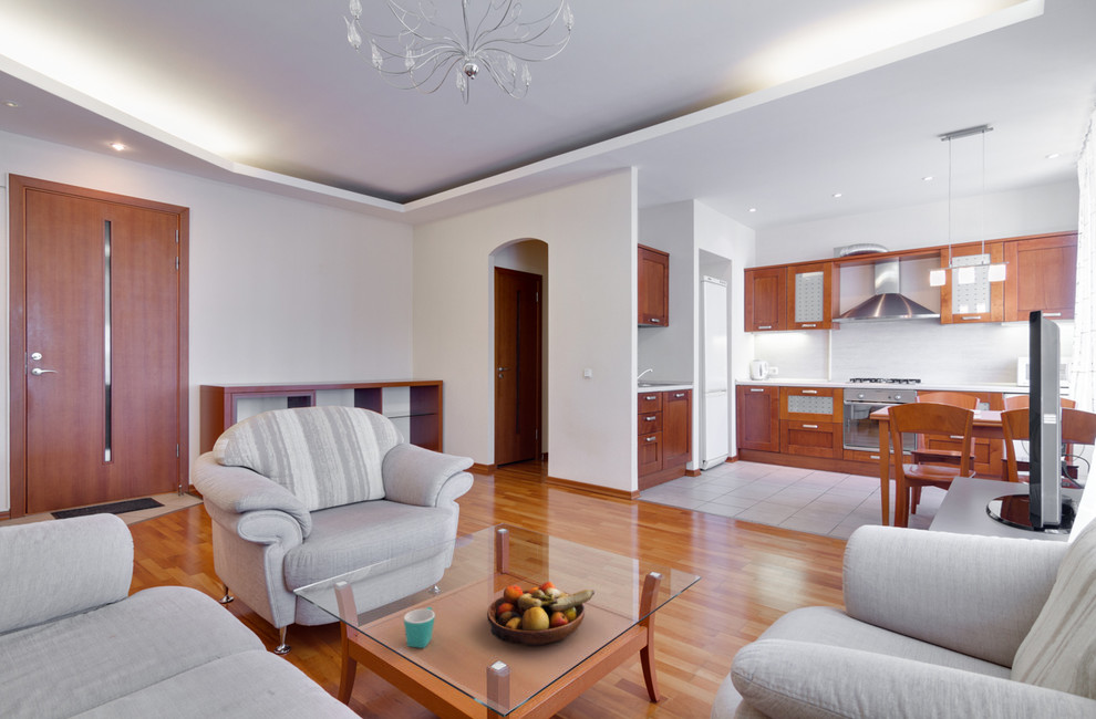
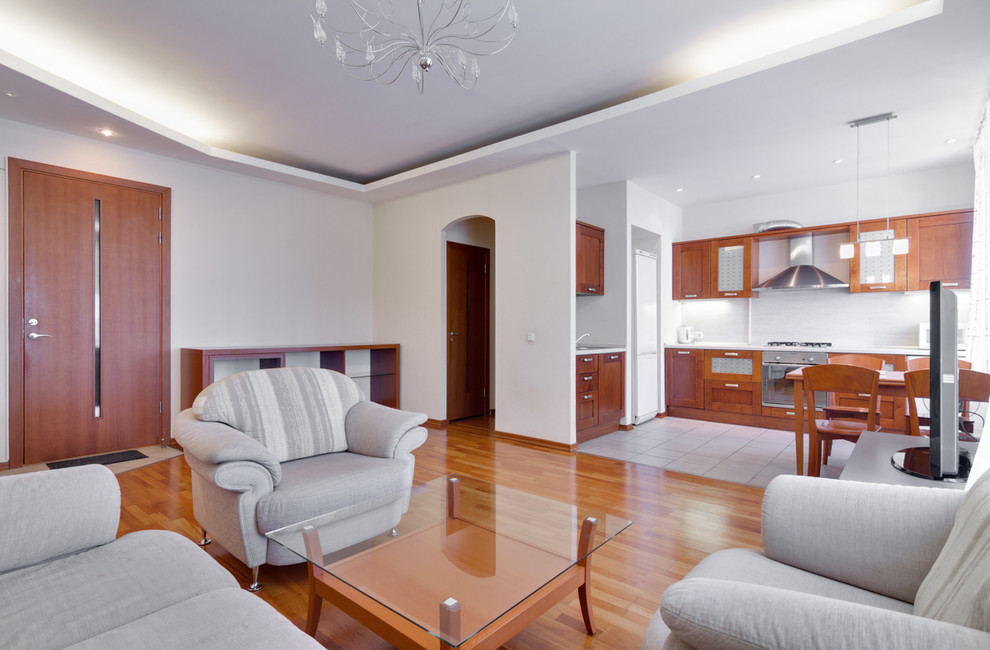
- fruit bowl [486,581,596,647]
- mug [403,606,436,649]
